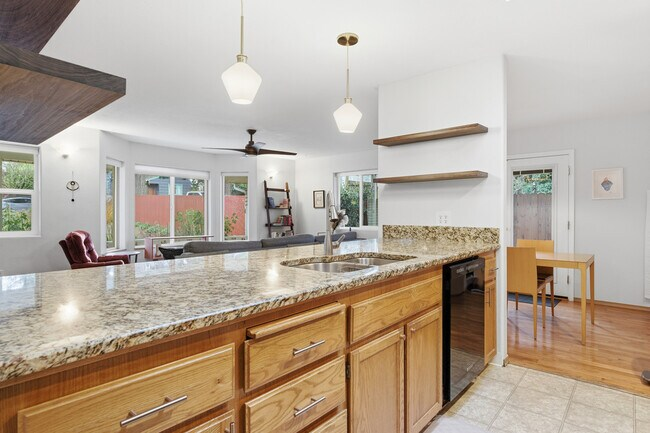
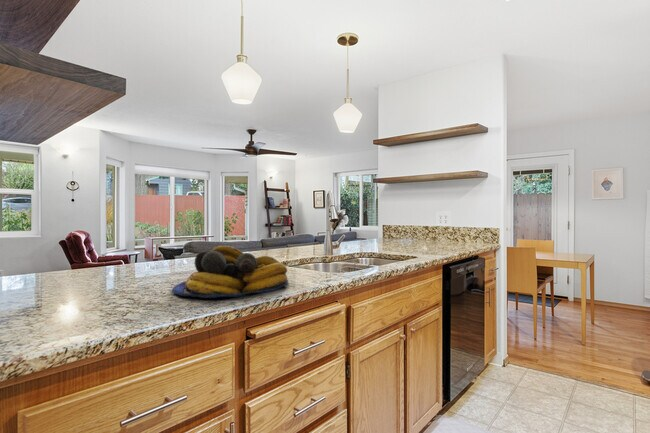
+ fruit bowl [171,245,289,299]
